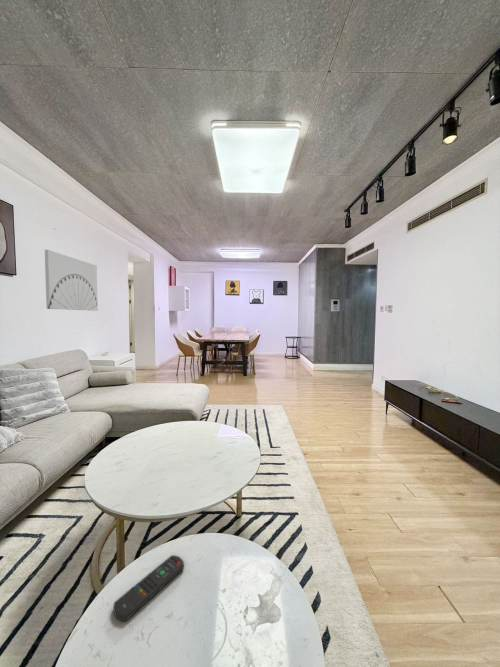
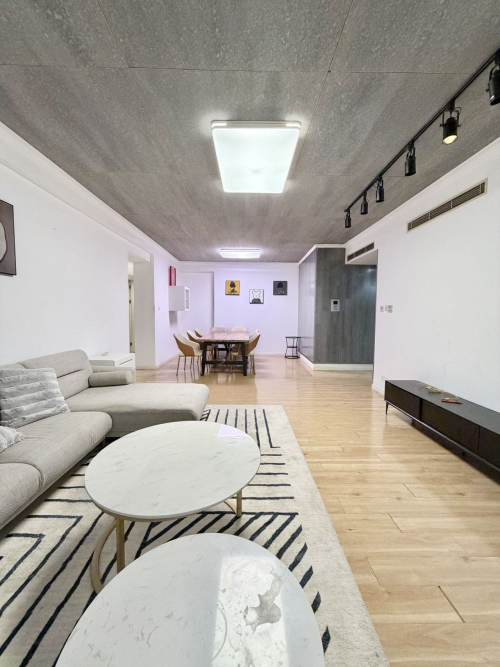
- remote control [112,554,185,622]
- wall art [44,249,99,312]
